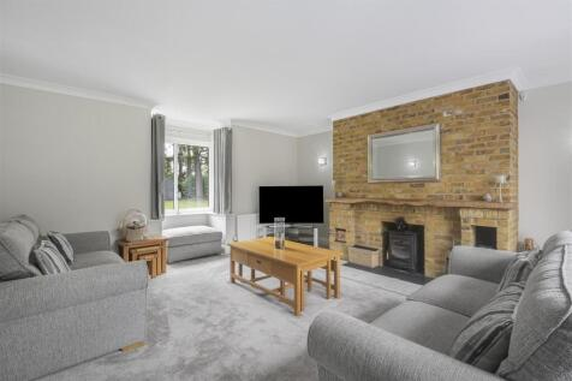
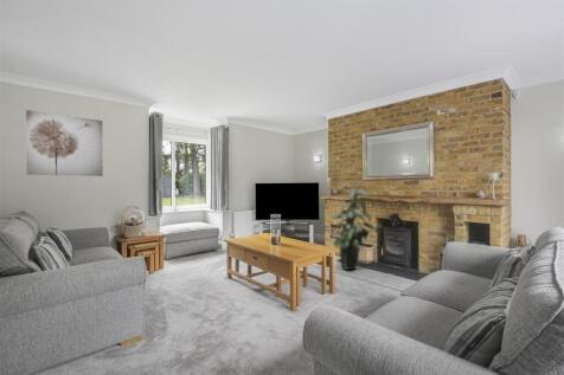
+ wall art [25,109,104,177]
+ indoor plant [329,182,378,271]
